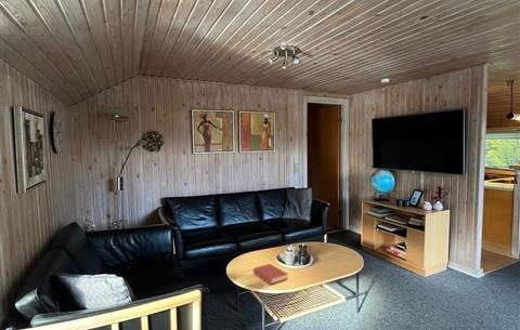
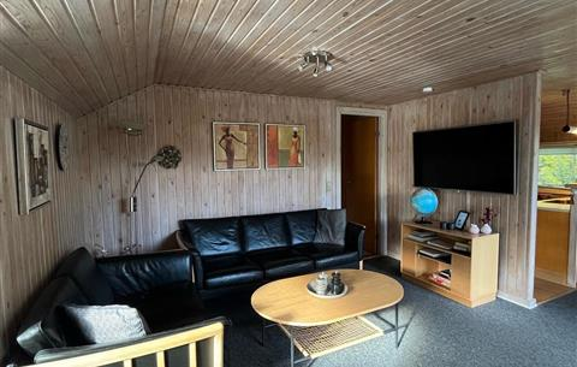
- book [252,263,288,286]
